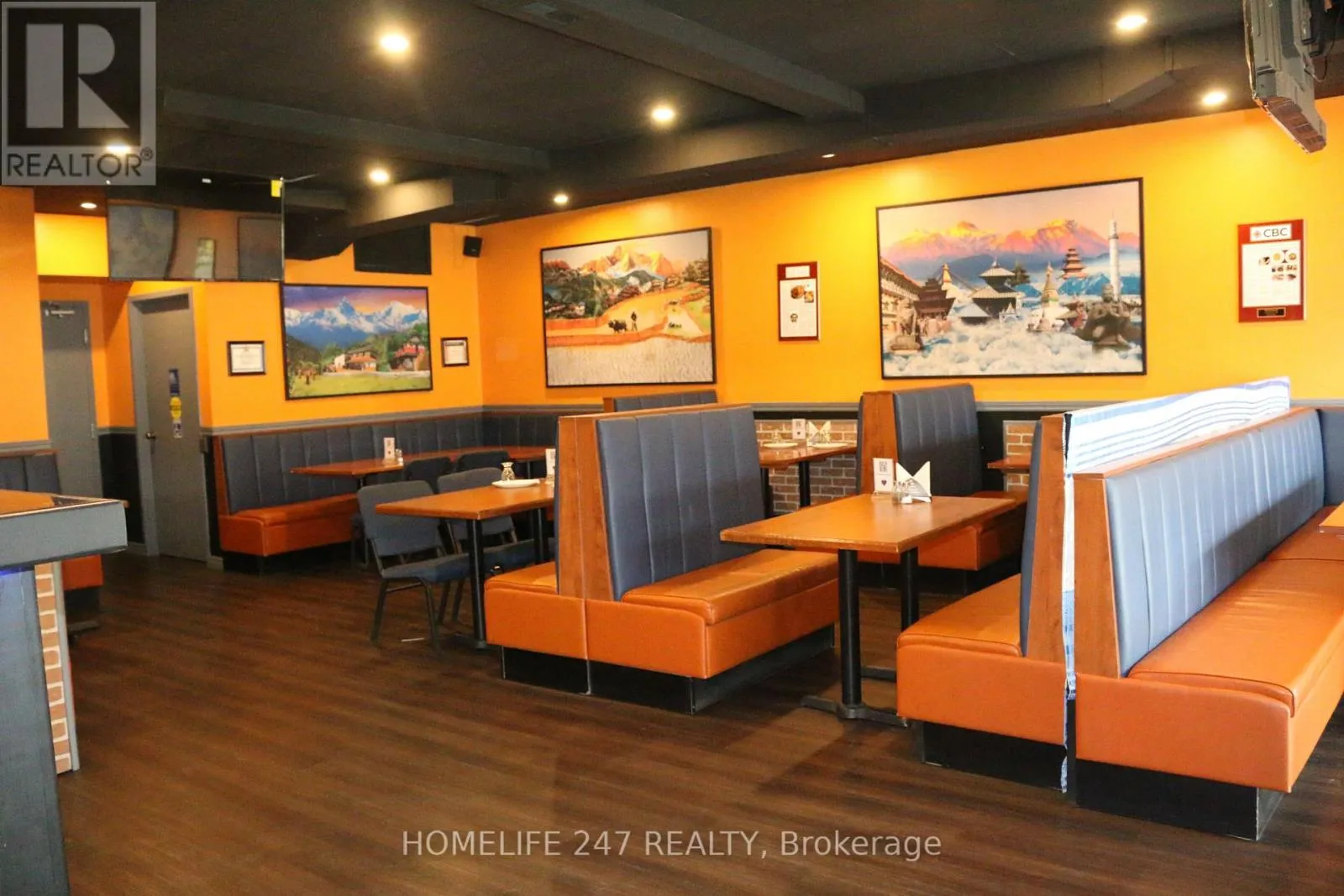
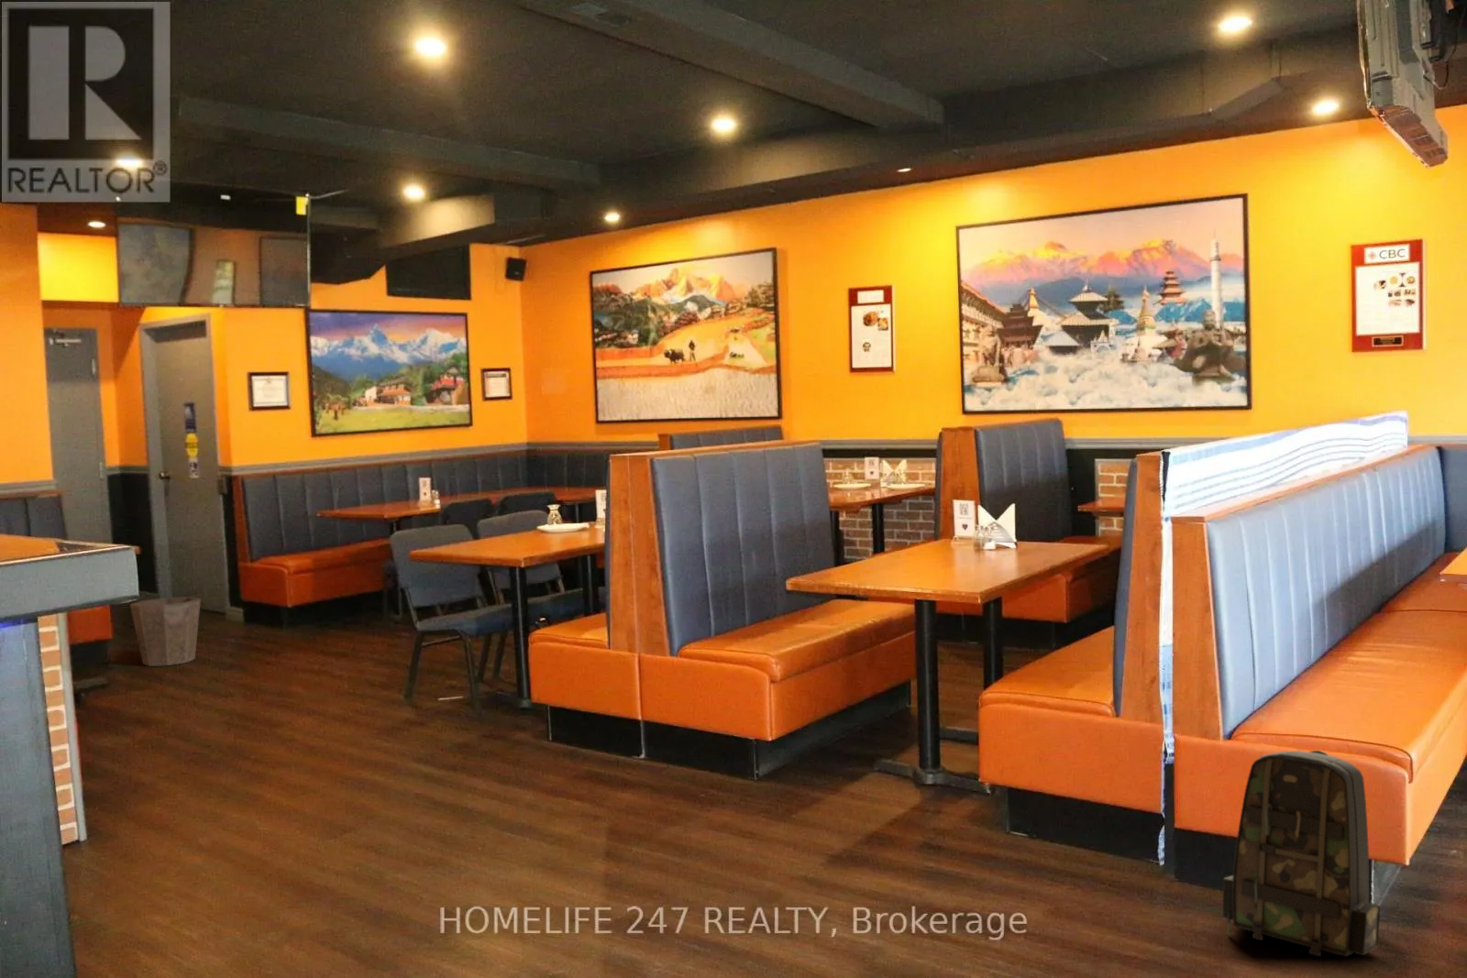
+ backpack [1222,750,1381,958]
+ waste bin [129,596,202,667]
